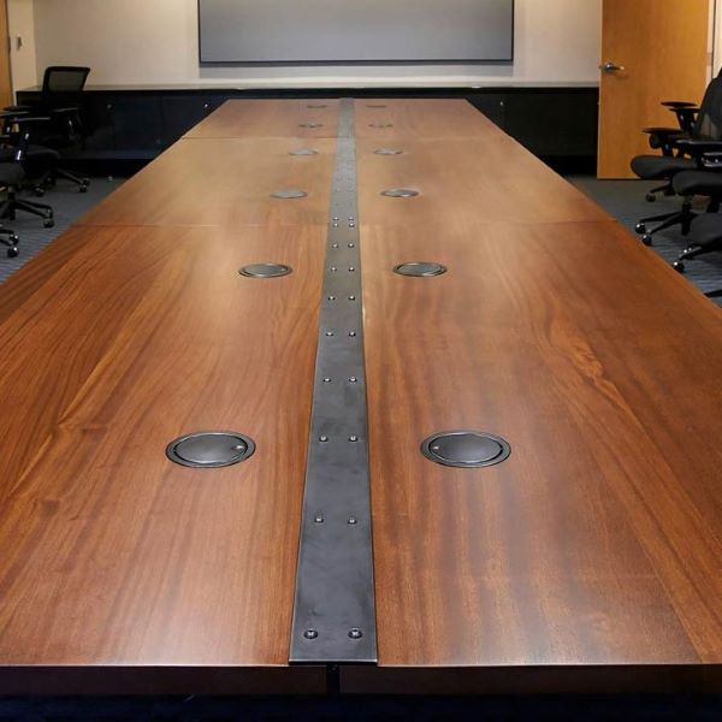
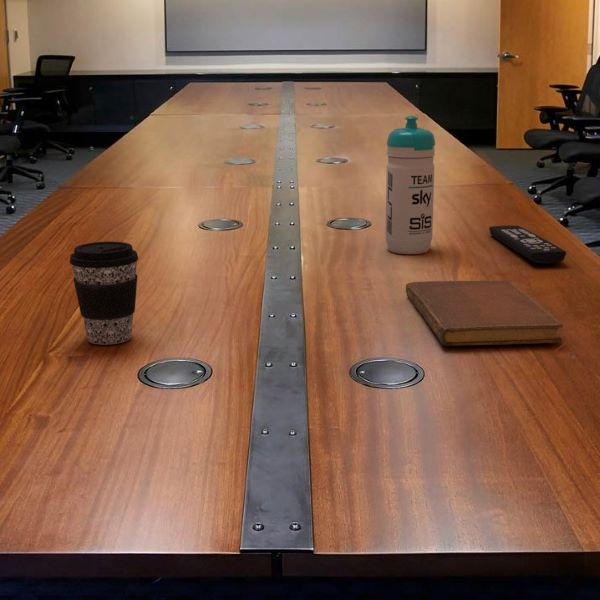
+ coffee cup [69,241,139,346]
+ remote control [488,225,567,264]
+ water bottle [385,115,436,255]
+ notebook [405,279,564,347]
